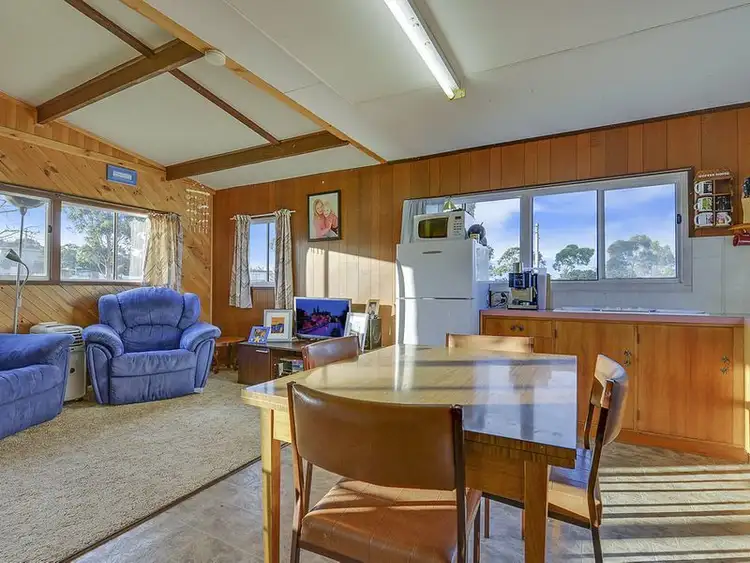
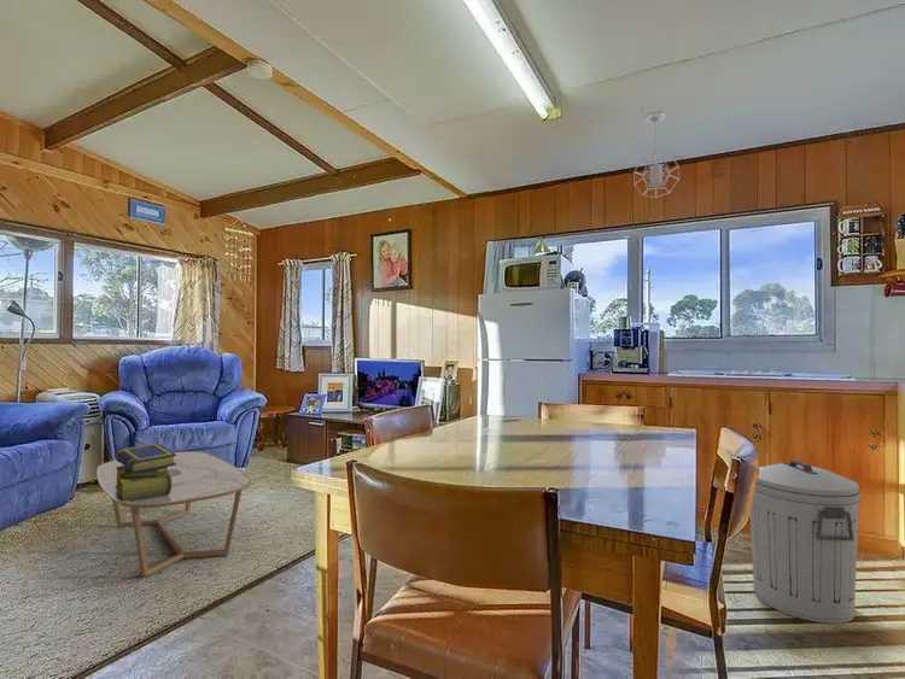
+ coffee table [95,451,252,578]
+ trash can [749,460,862,625]
+ pendant light [632,110,681,199]
+ stack of books [113,443,176,503]
